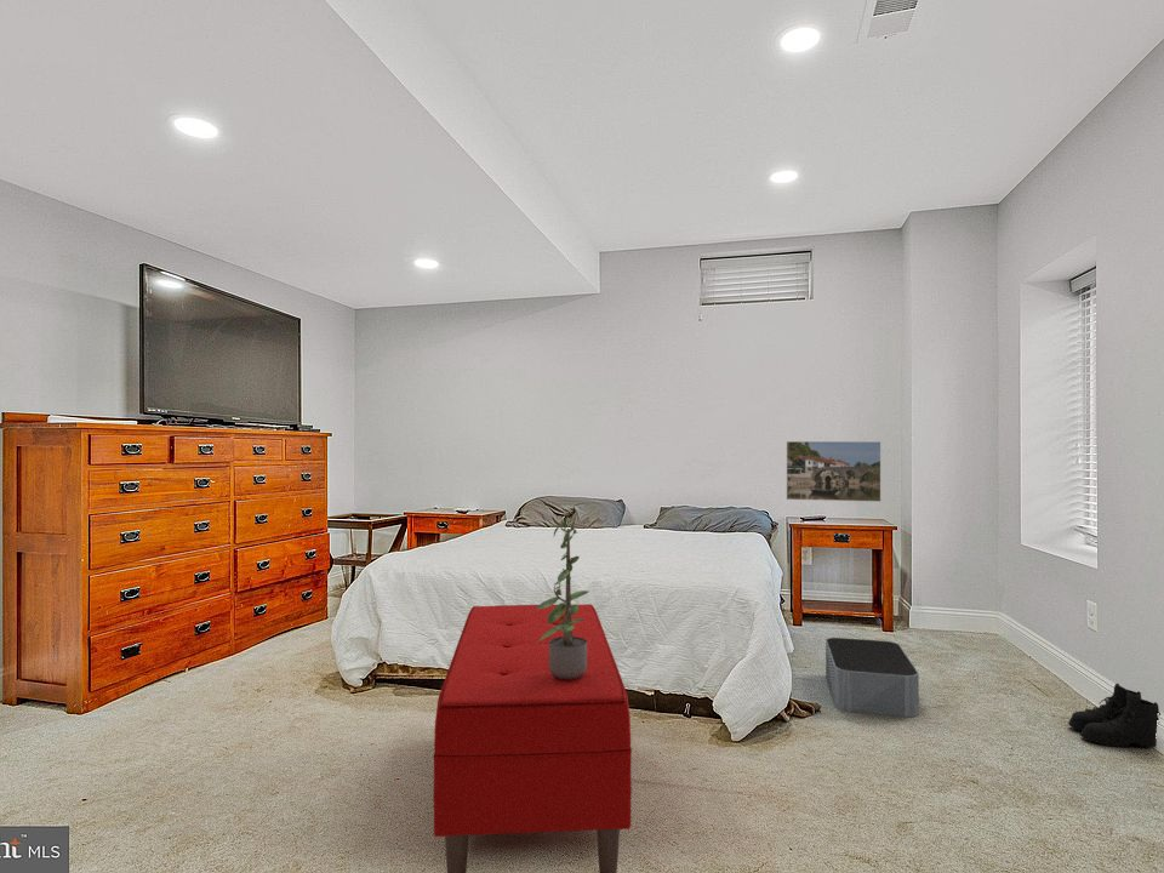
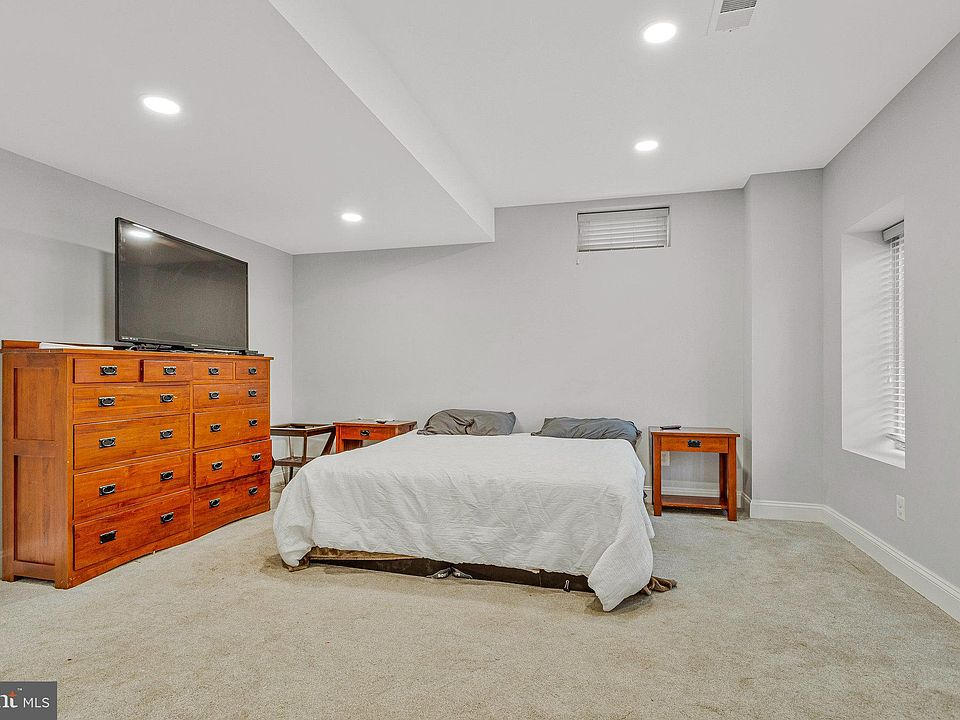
- boots [1067,683,1162,748]
- bench [432,603,633,873]
- storage bin [824,637,920,719]
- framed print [786,440,883,503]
- potted plant [536,512,589,680]
